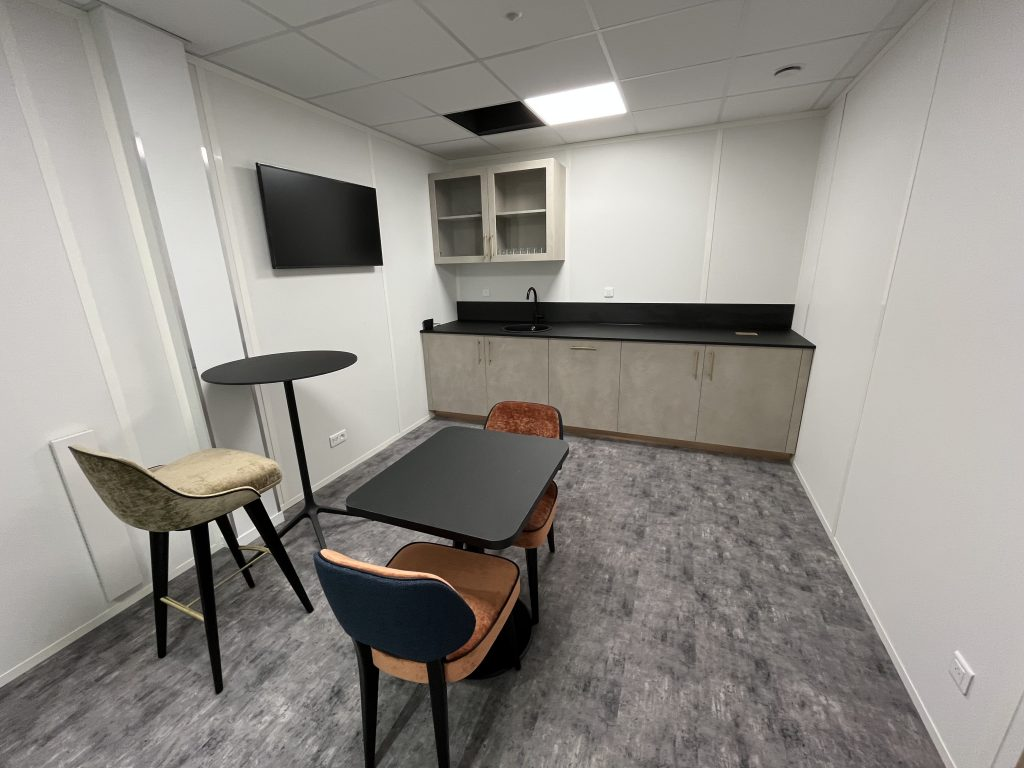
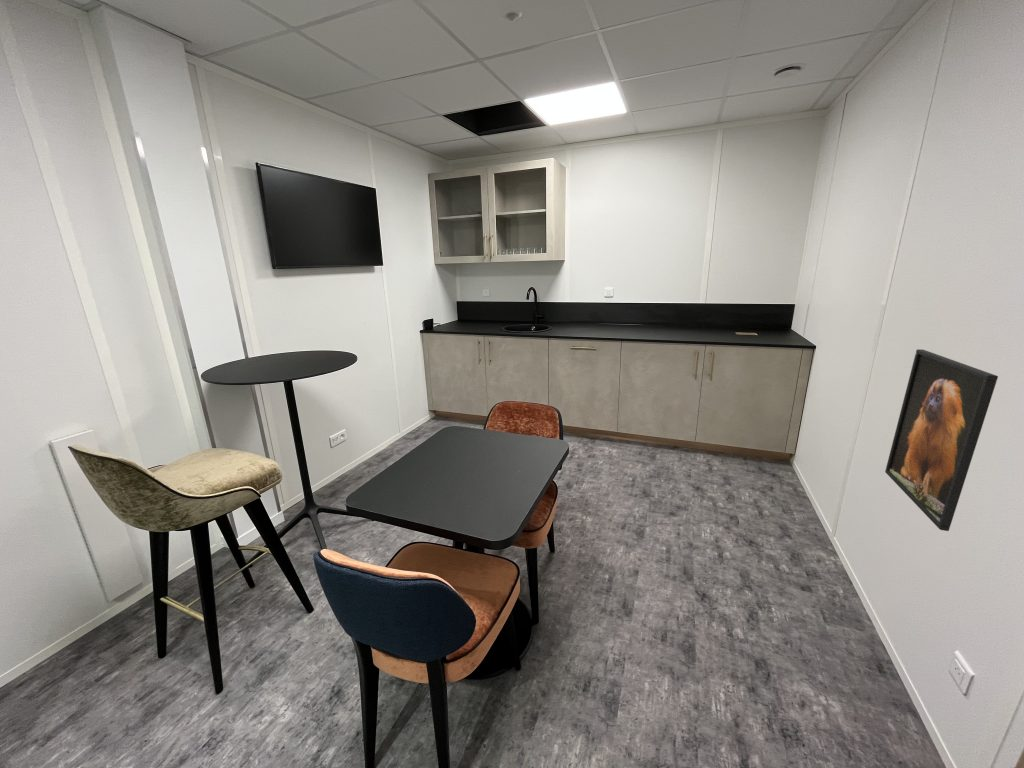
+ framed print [884,348,999,532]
